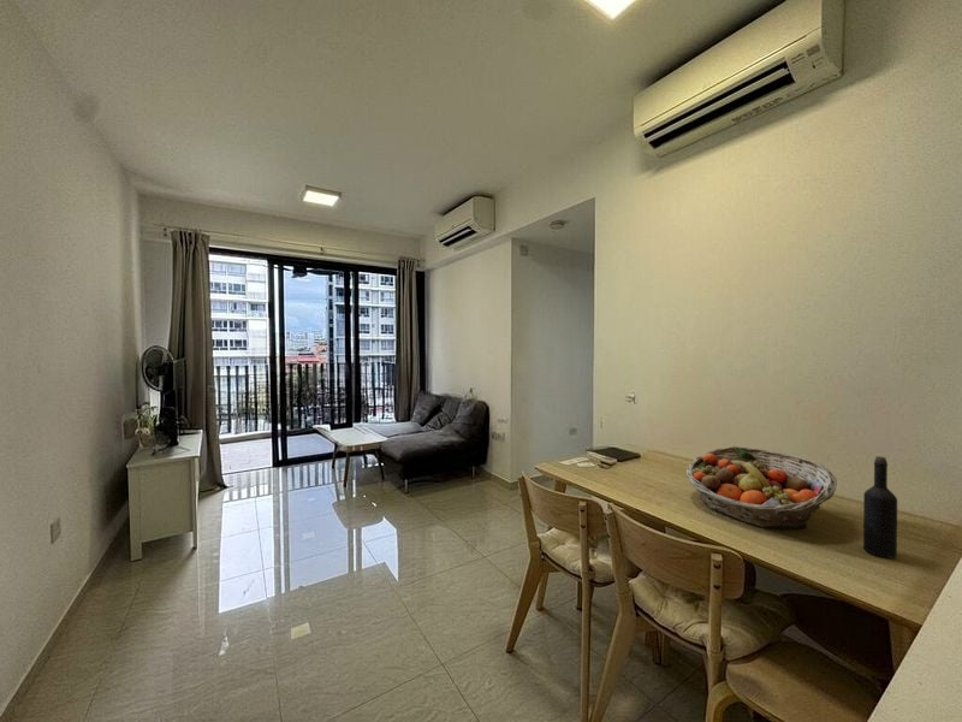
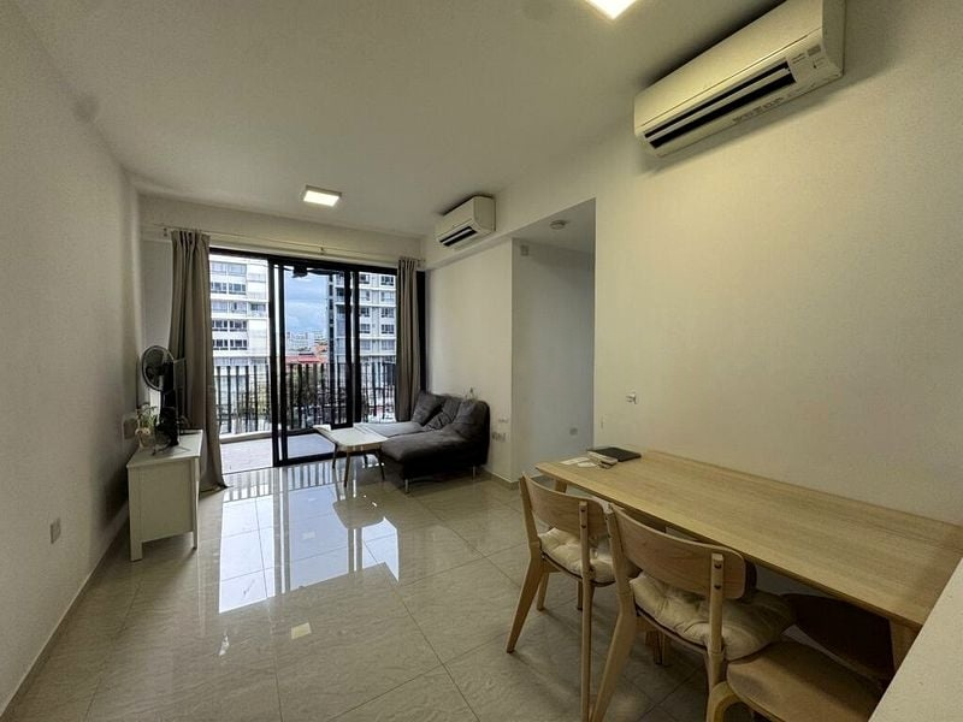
- wine bottle [862,455,898,558]
- fruit basket [684,445,838,531]
